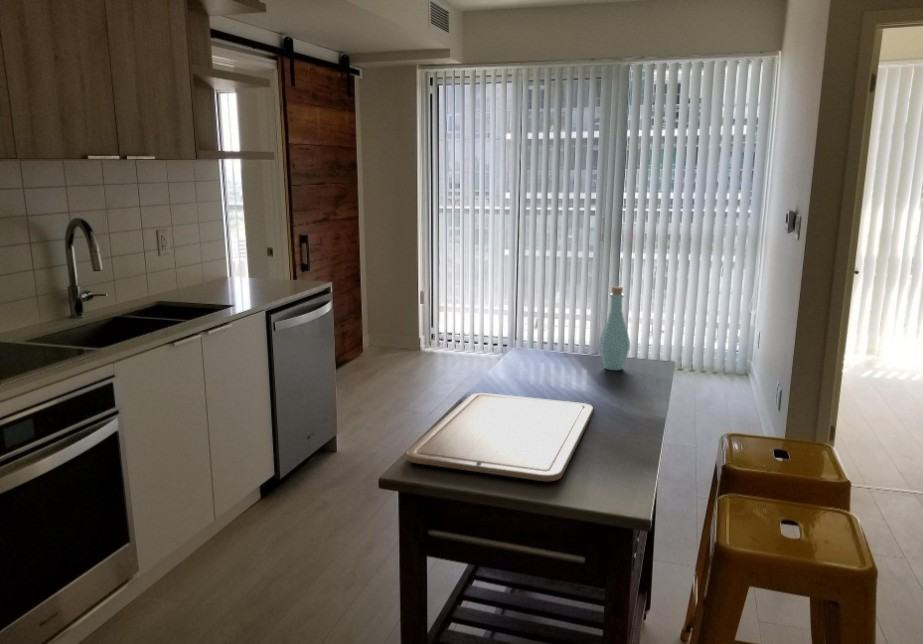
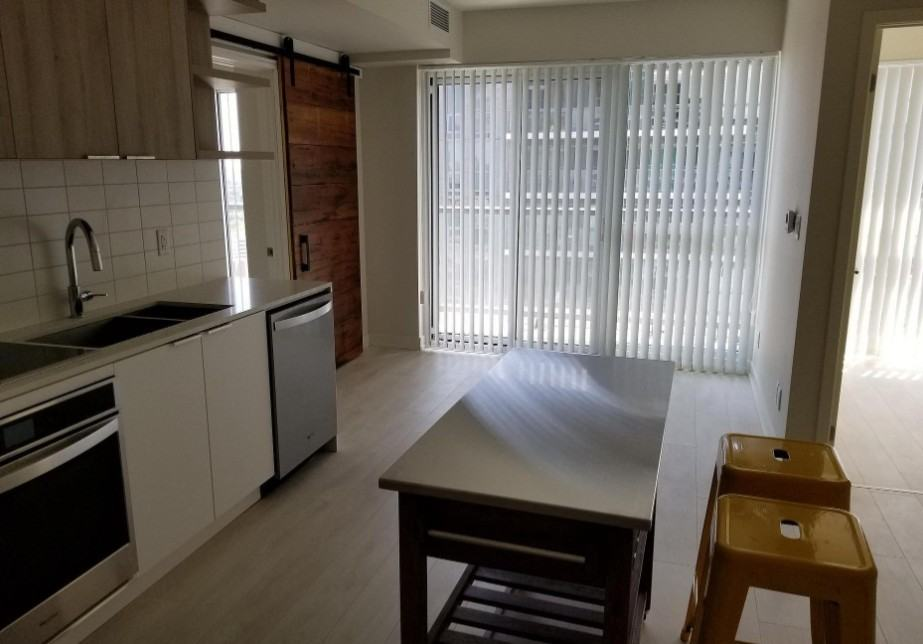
- chopping board [405,392,595,482]
- bottle [598,286,631,371]
